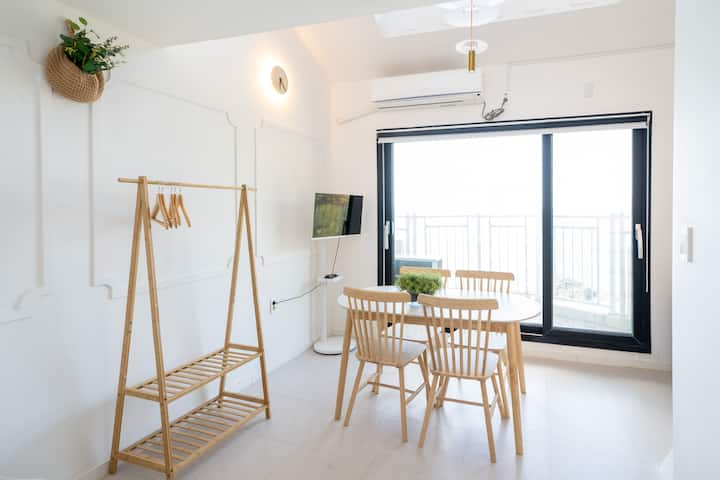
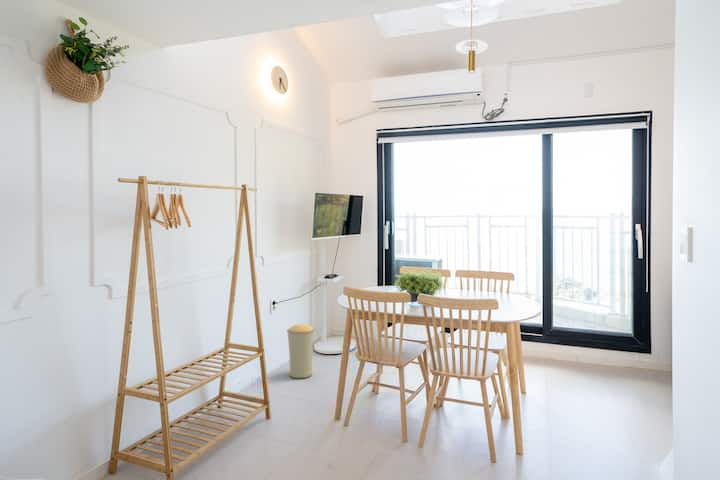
+ trash can [286,323,315,379]
